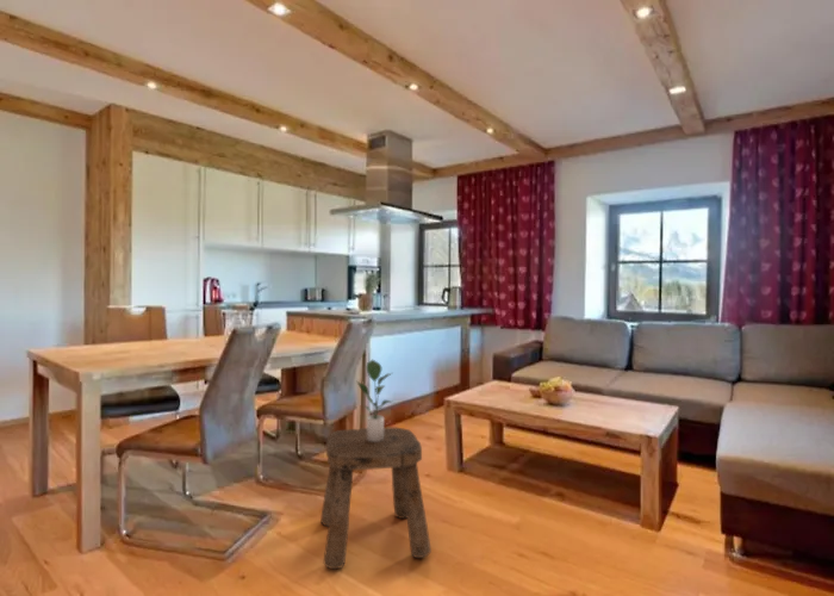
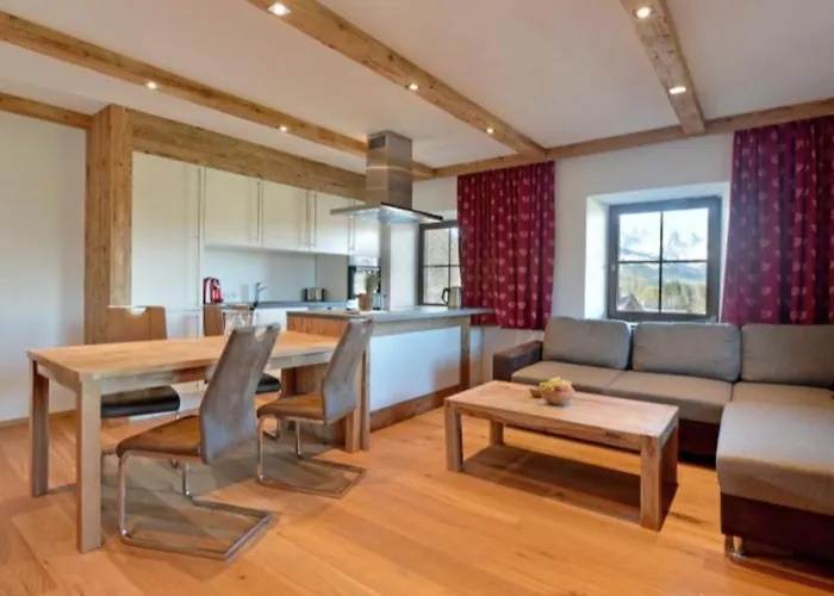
- stool [319,427,432,570]
- potted plant [355,359,393,442]
